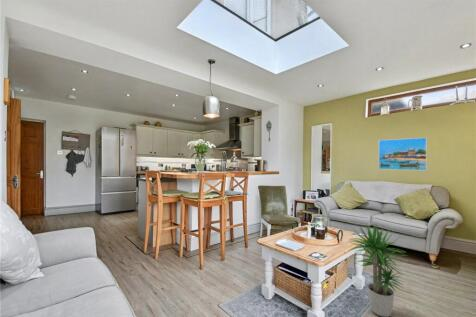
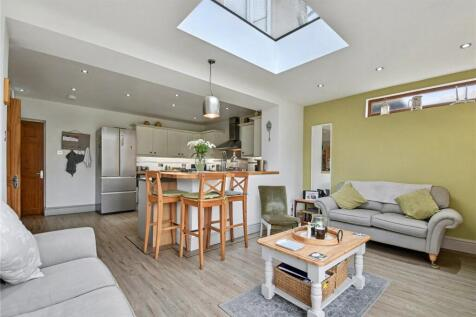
- potted plant [348,221,409,317]
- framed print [378,137,428,171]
